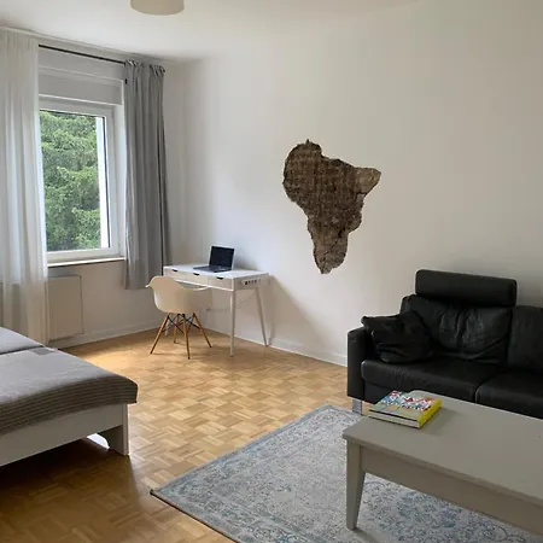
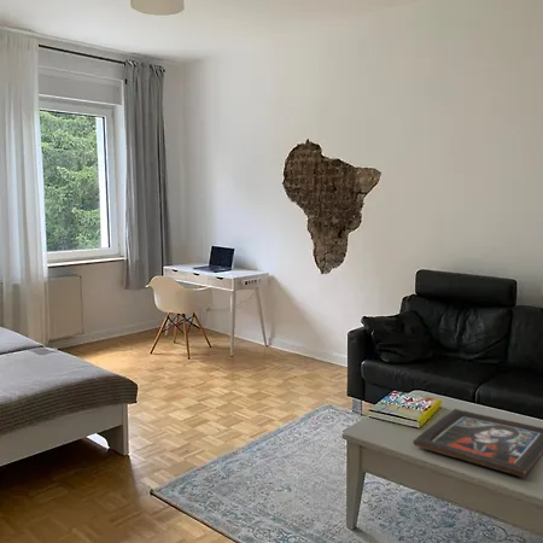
+ religious icon [411,408,543,478]
